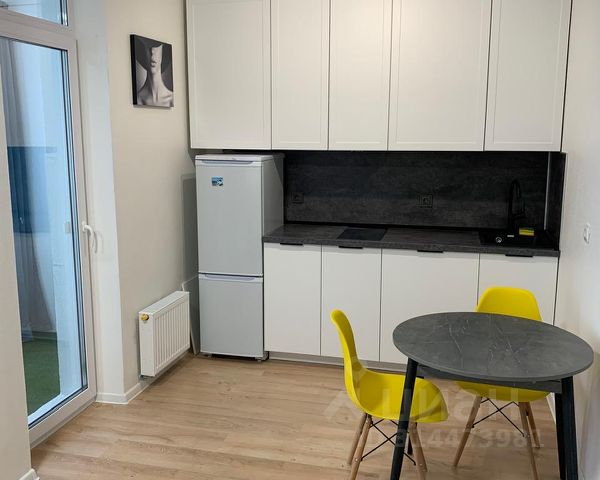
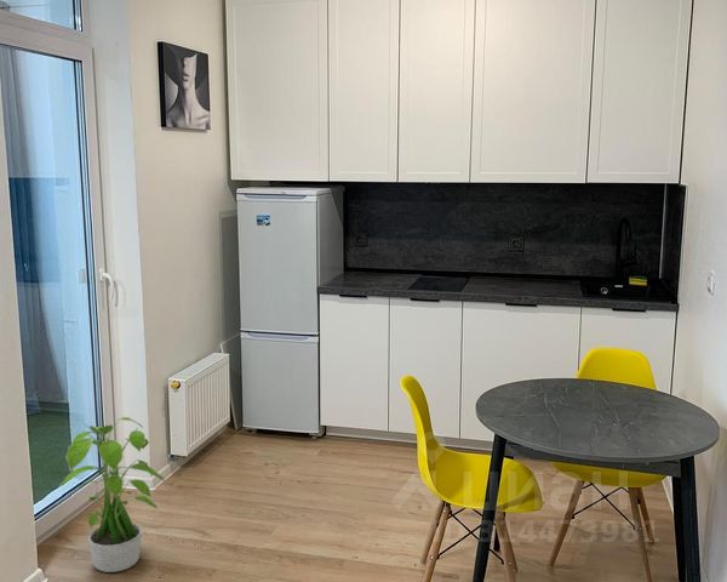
+ potted plant [57,416,166,574]
